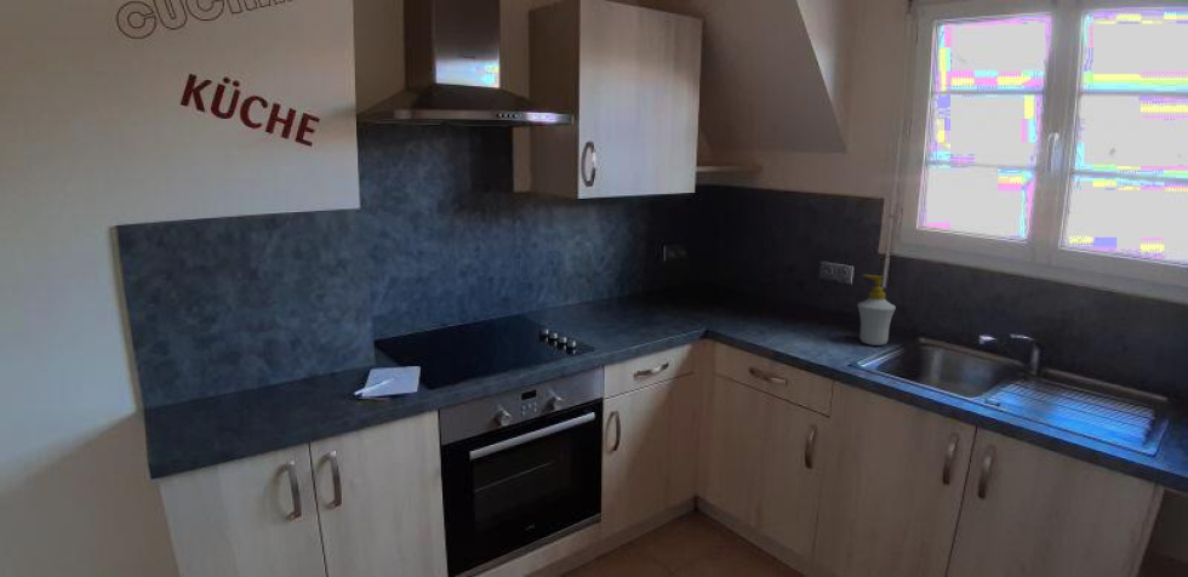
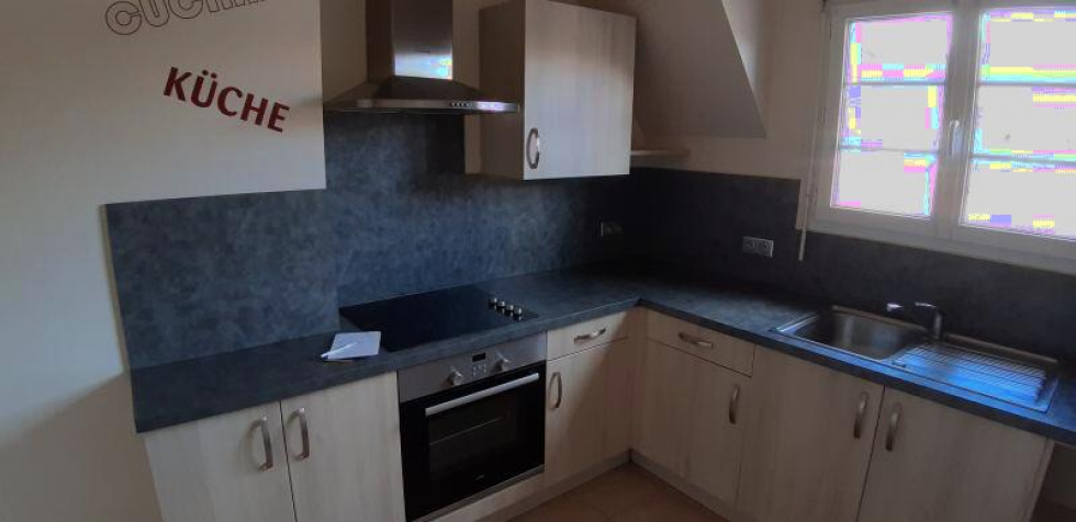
- soap bottle [856,274,897,347]
